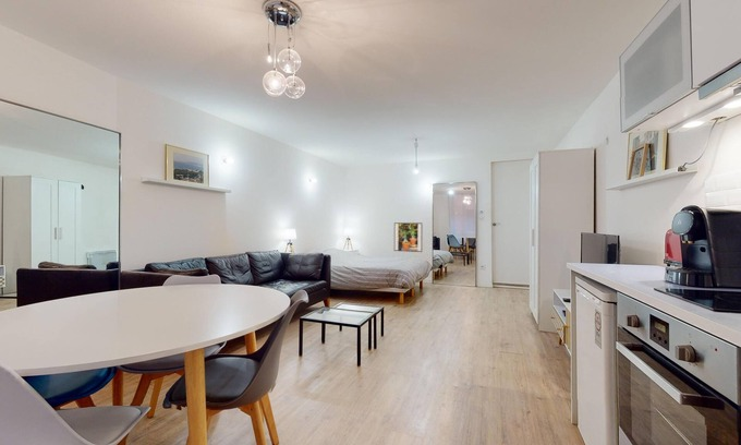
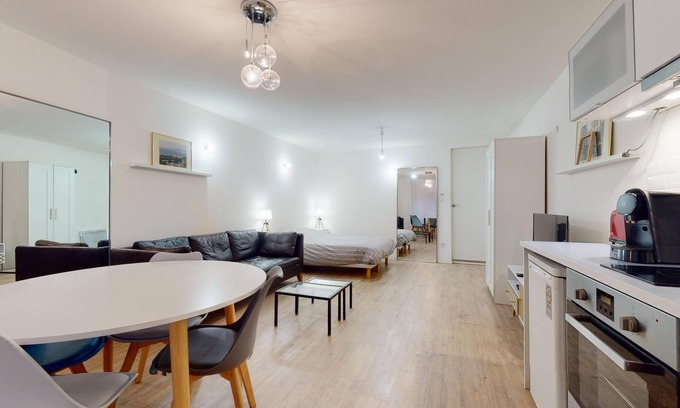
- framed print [393,221,423,253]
